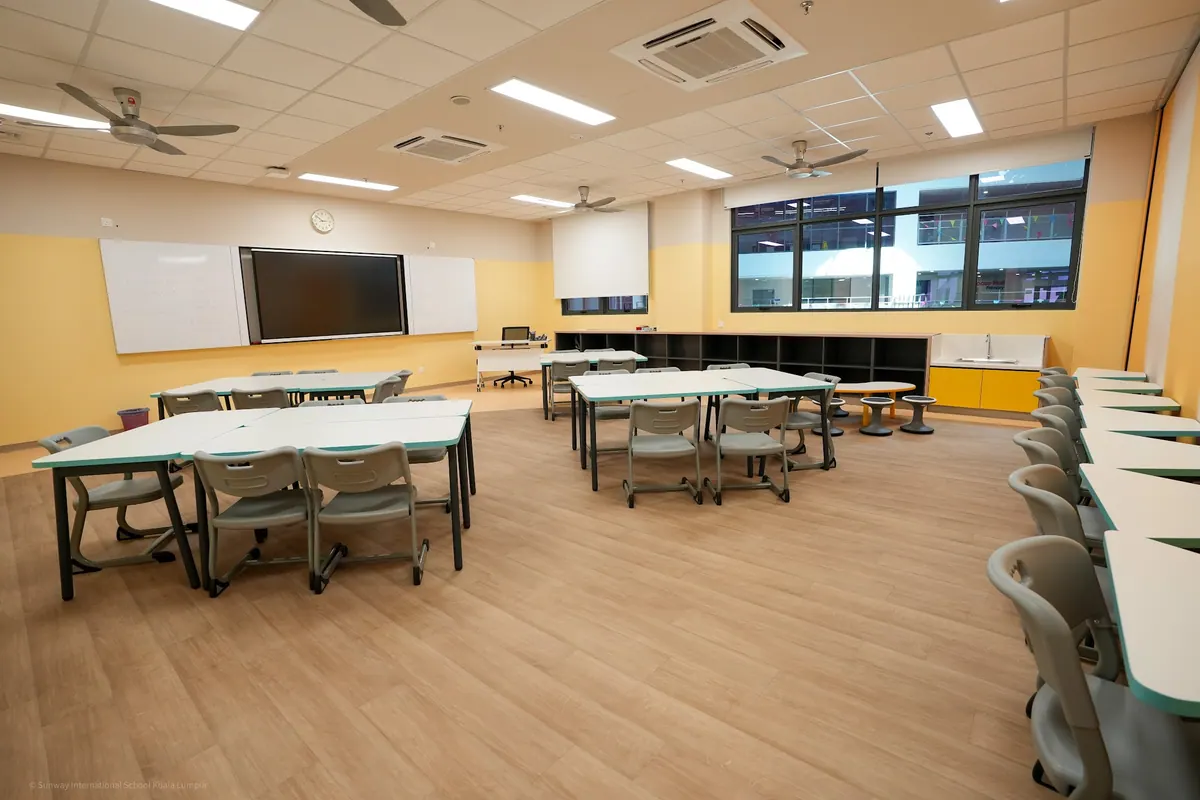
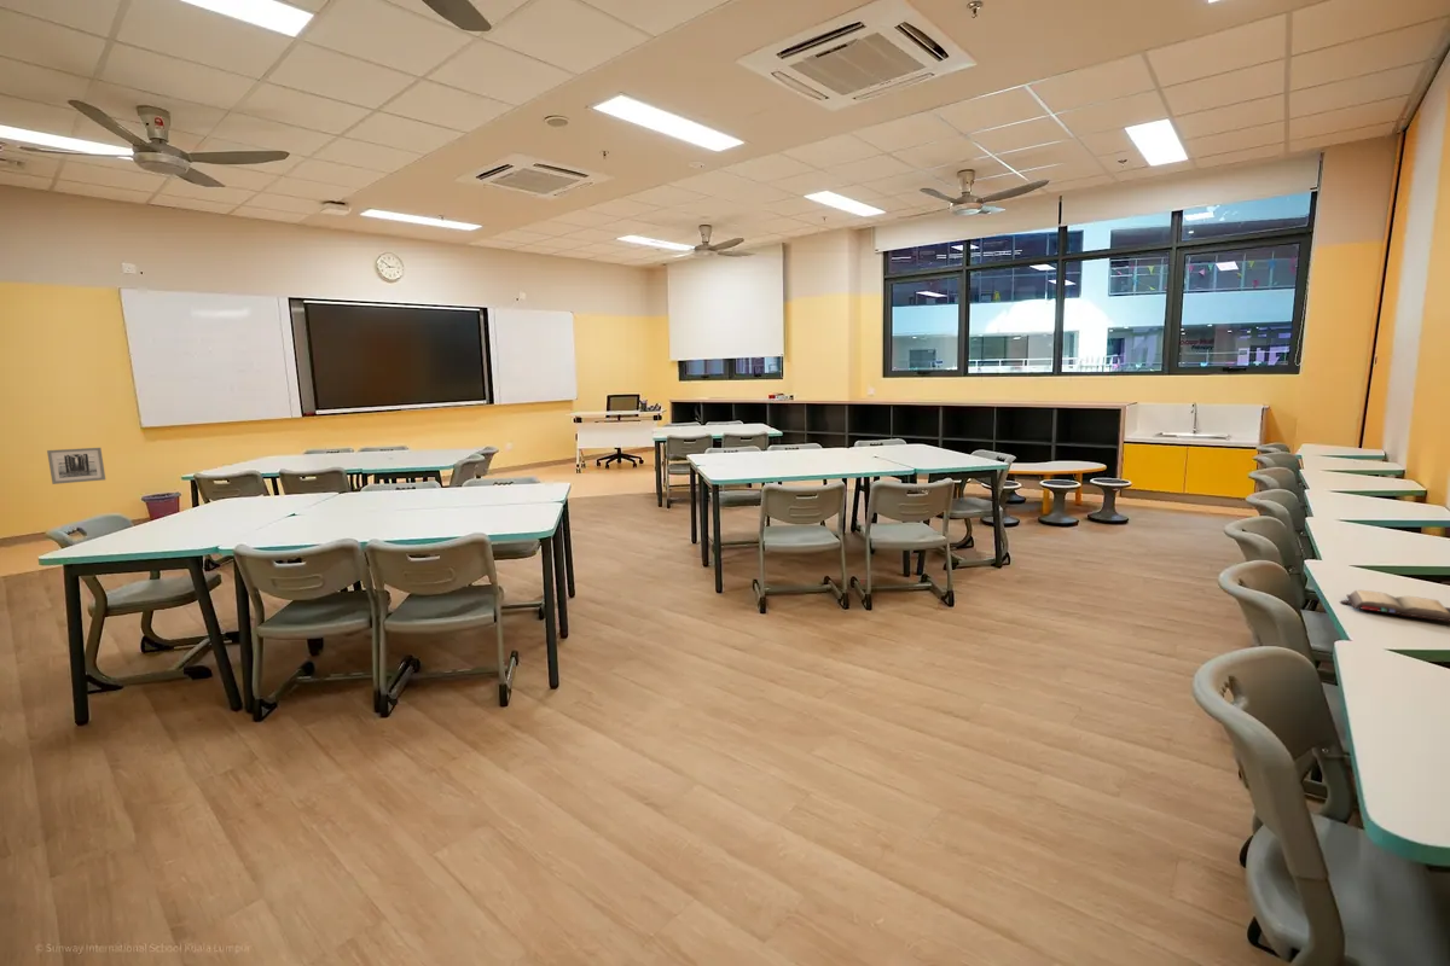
+ hardback book [1339,589,1450,623]
+ wall art [46,447,106,485]
